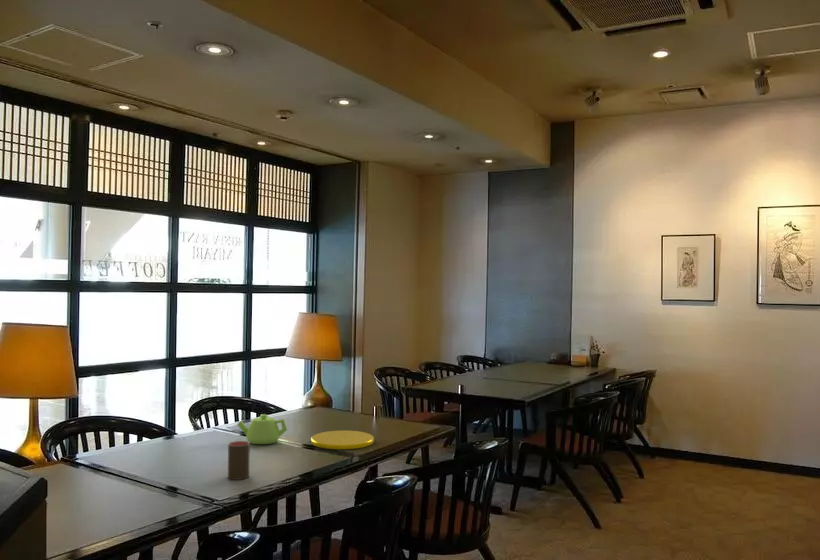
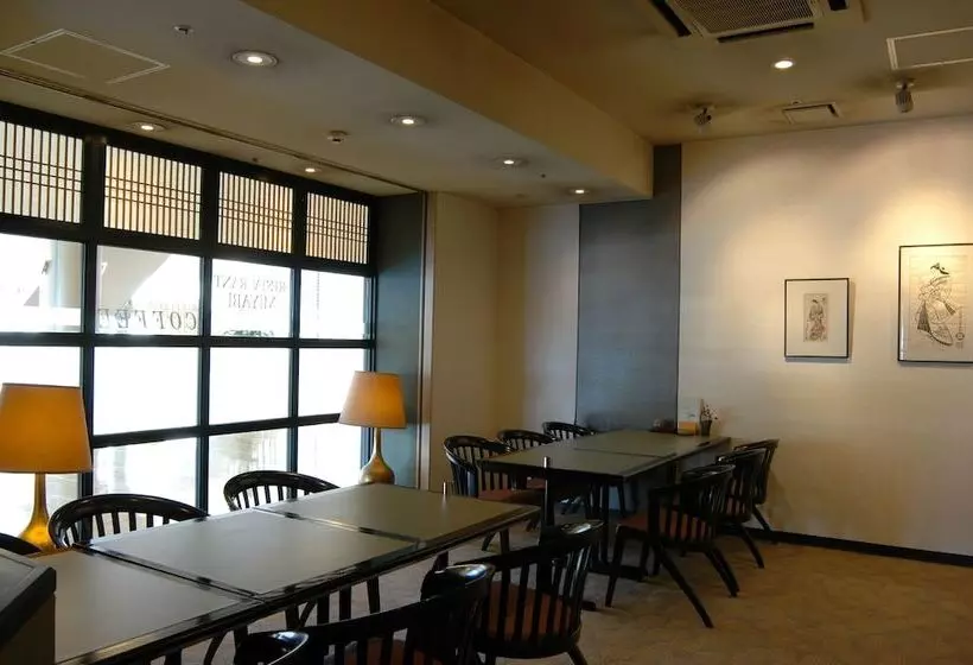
- plate [310,430,375,450]
- teapot [236,413,288,445]
- cup [227,440,251,481]
